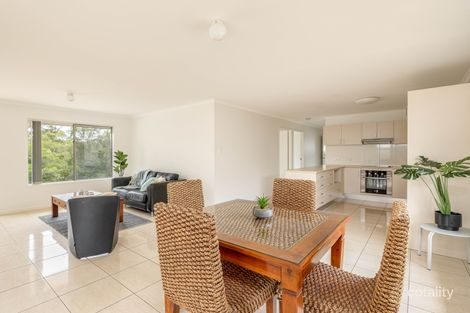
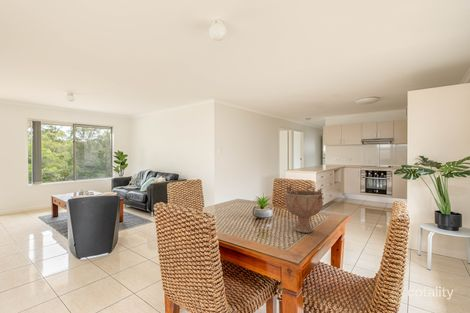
+ decorative bowl [284,184,325,234]
